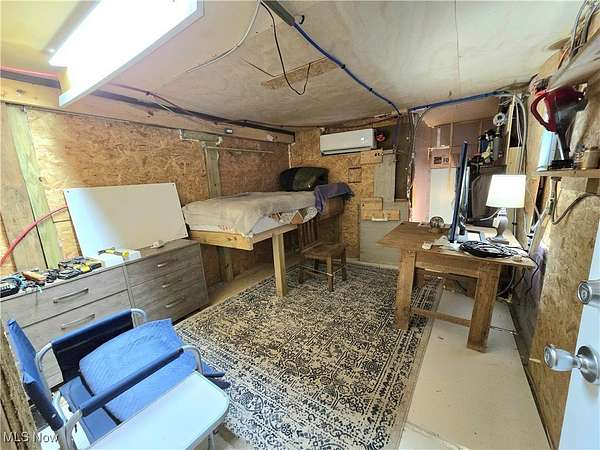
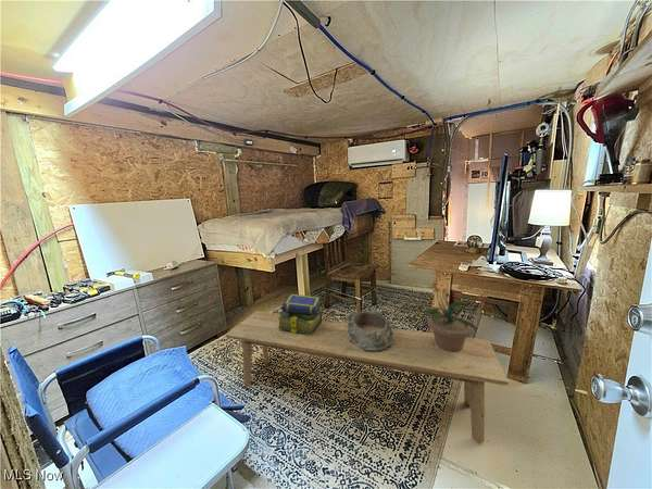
+ stack of books [277,292,324,336]
+ bench [224,310,510,446]
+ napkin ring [346,308,394,352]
+ potted plant [422,283,486,352]
